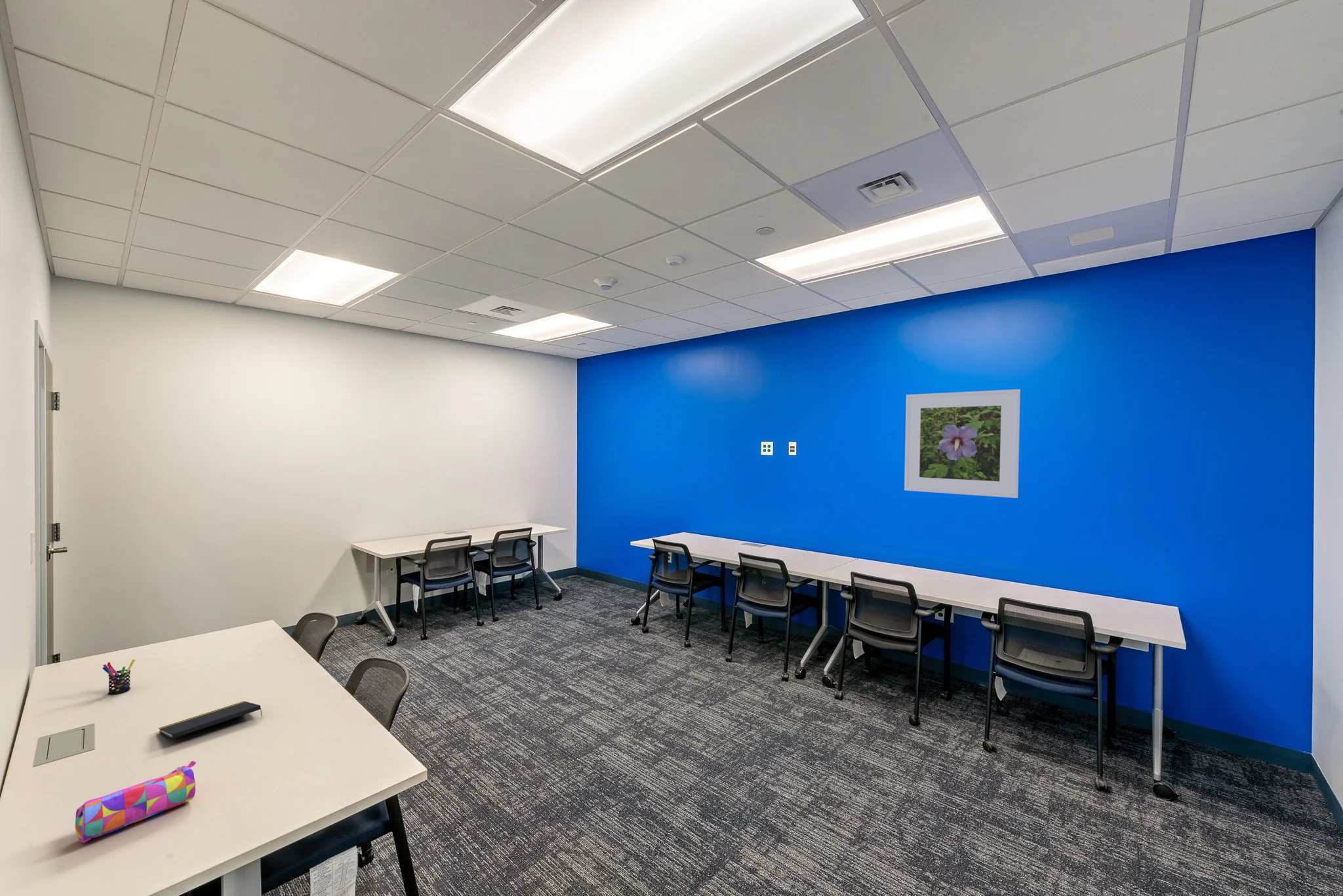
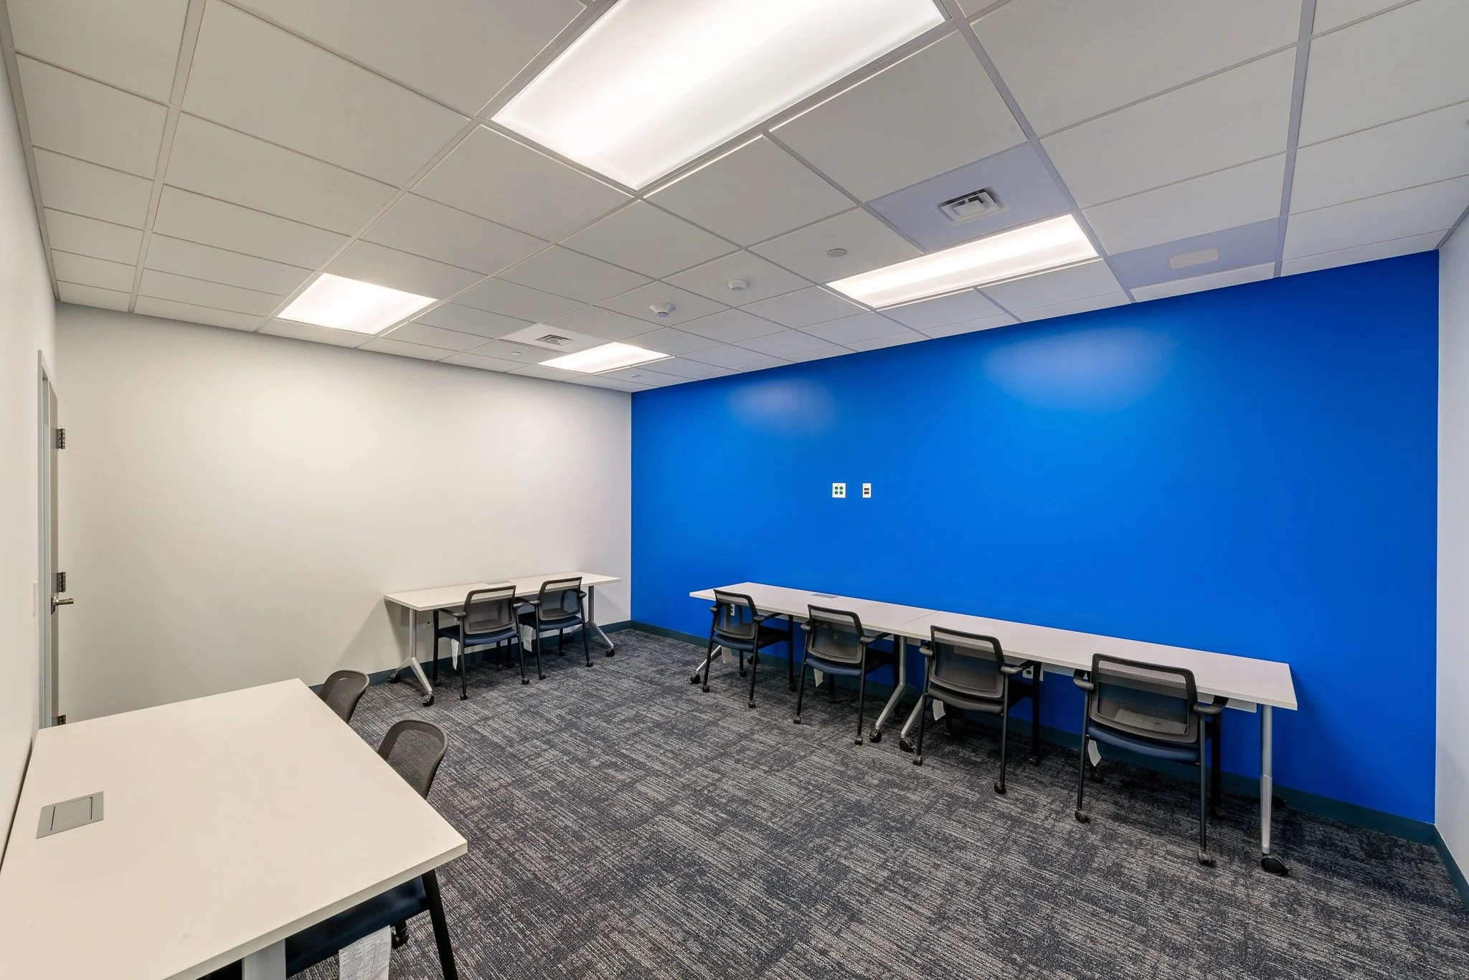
- pen holder [102,659,136,695]
- pencil case [75,760,197,844]
- notepad [158,701,263,739]
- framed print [904,389,1021,499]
